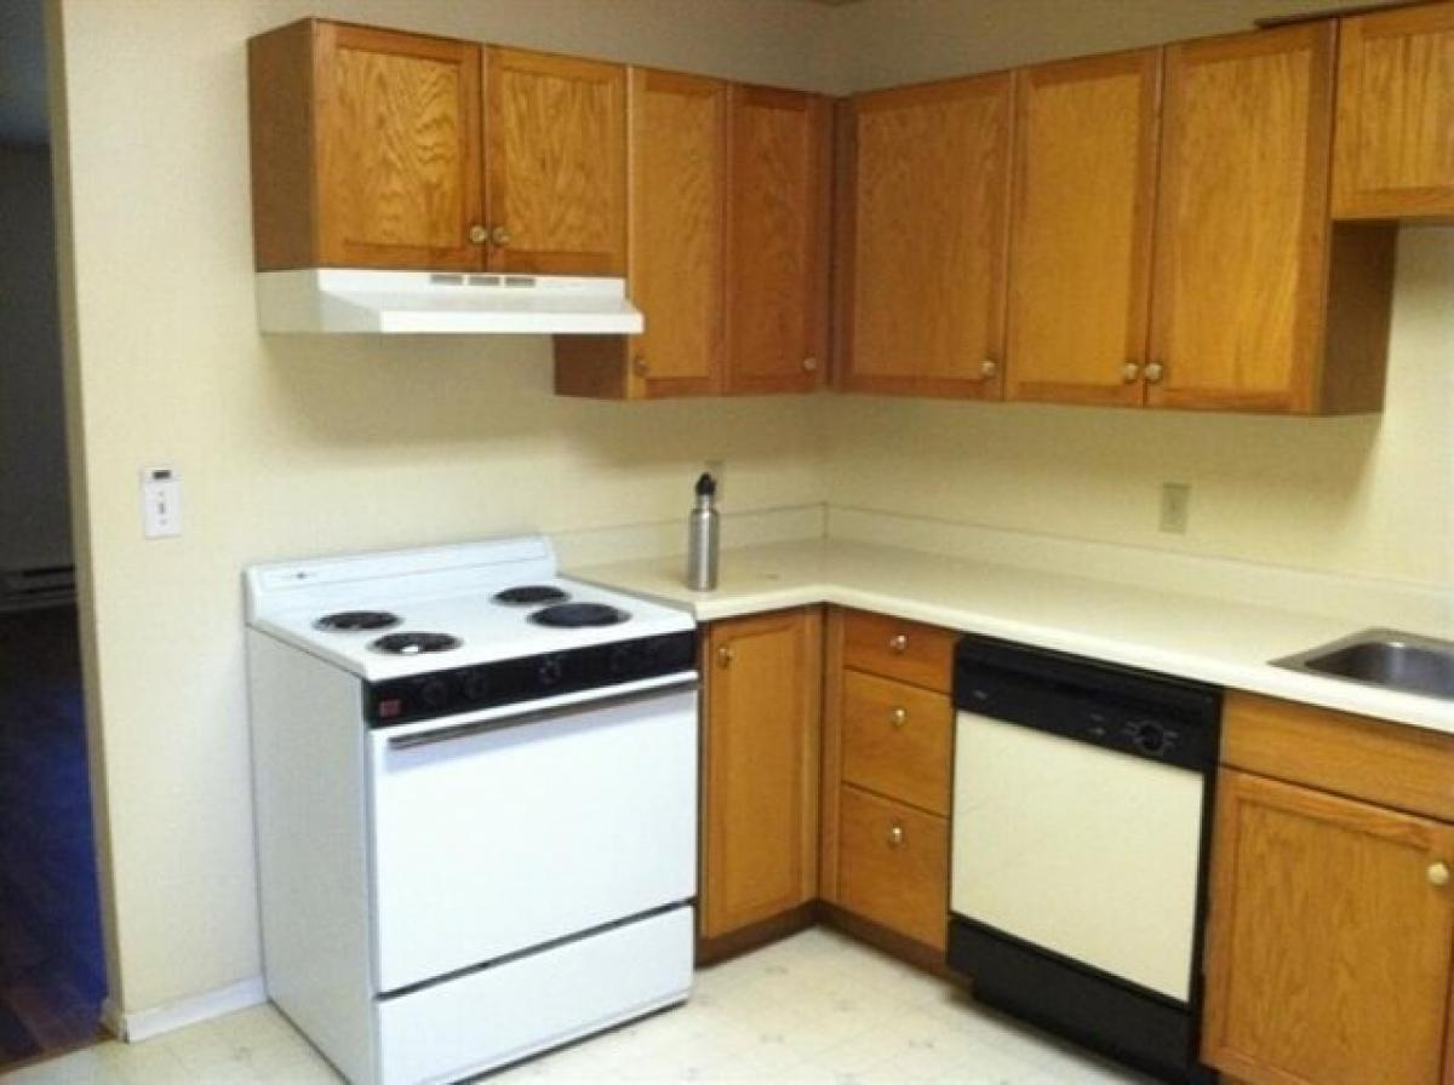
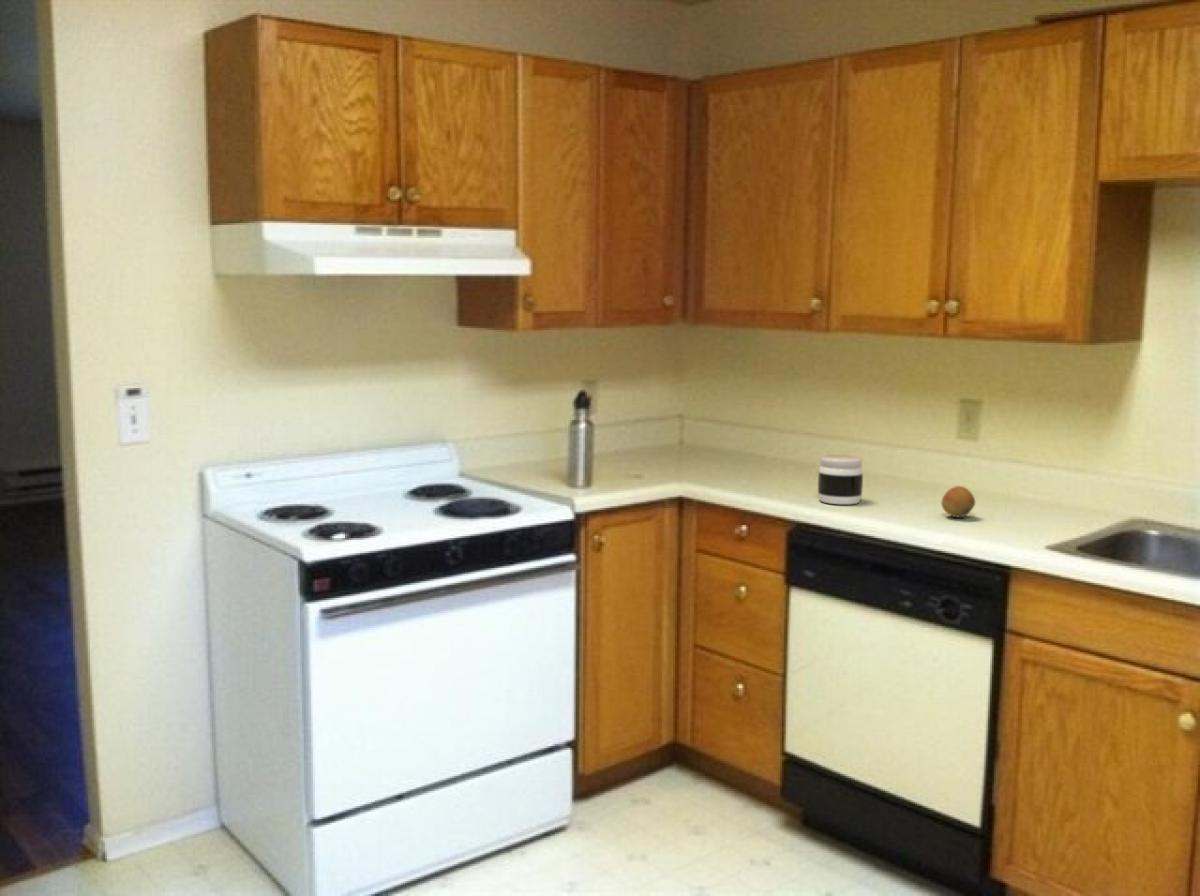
+ jar [817,454,864,505]
+ fruit [940,485,976,518]
